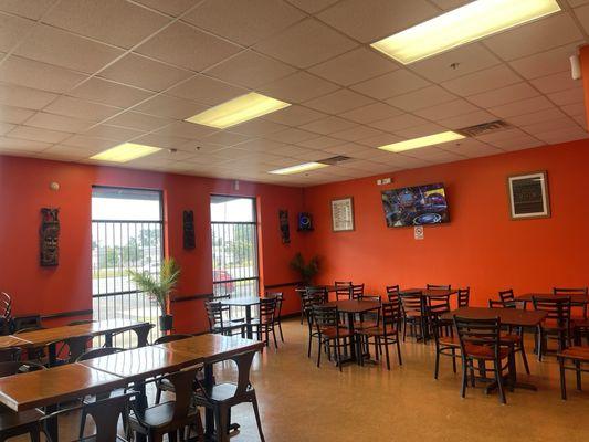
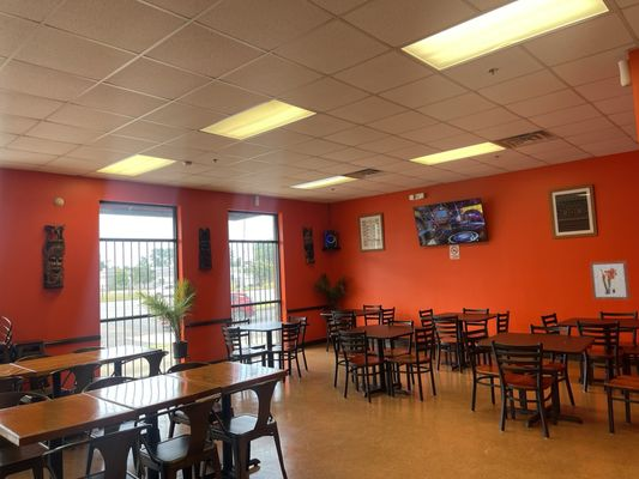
+ wall art [589,260,632,302]
